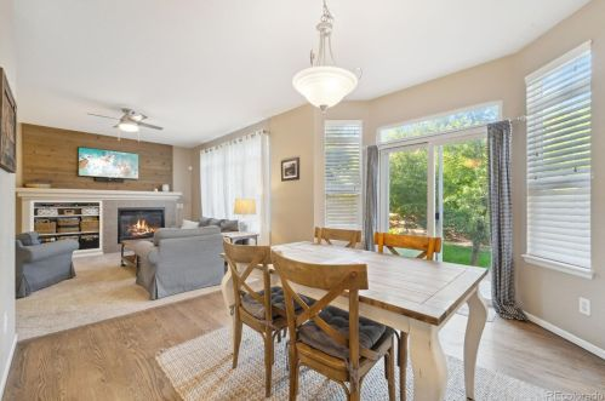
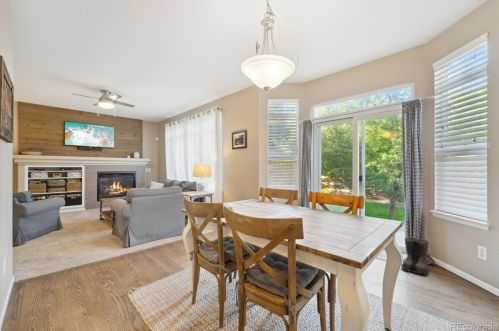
+ boots [401,236,430,276]
